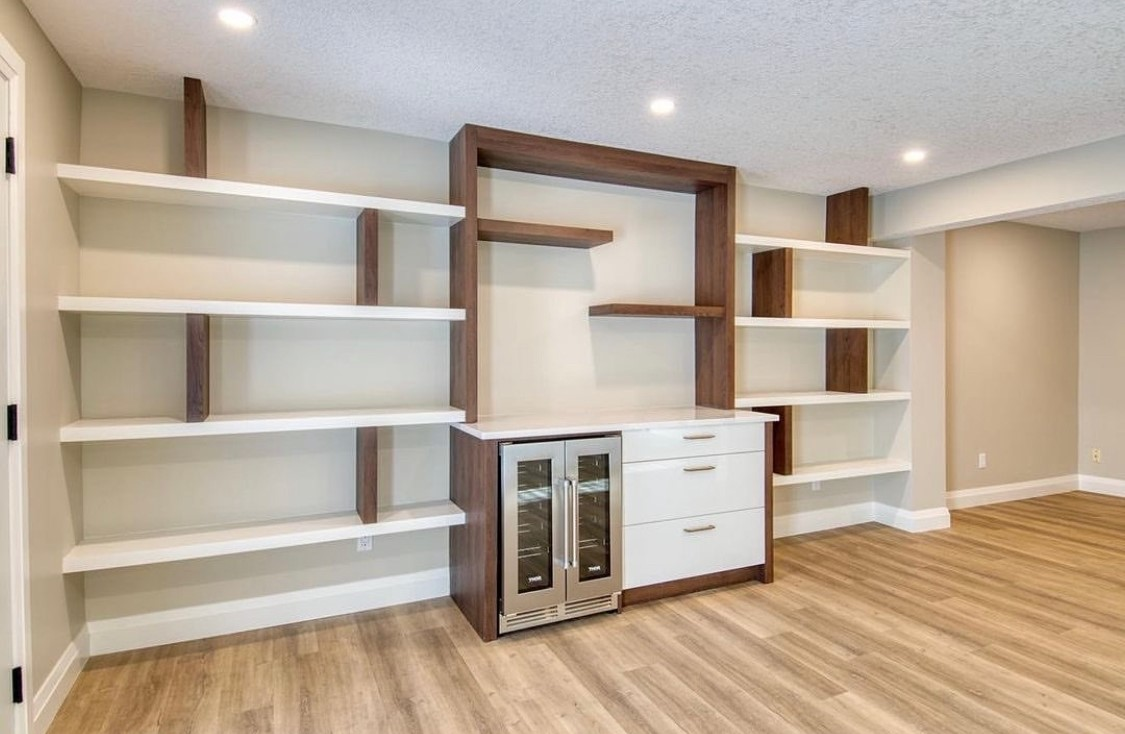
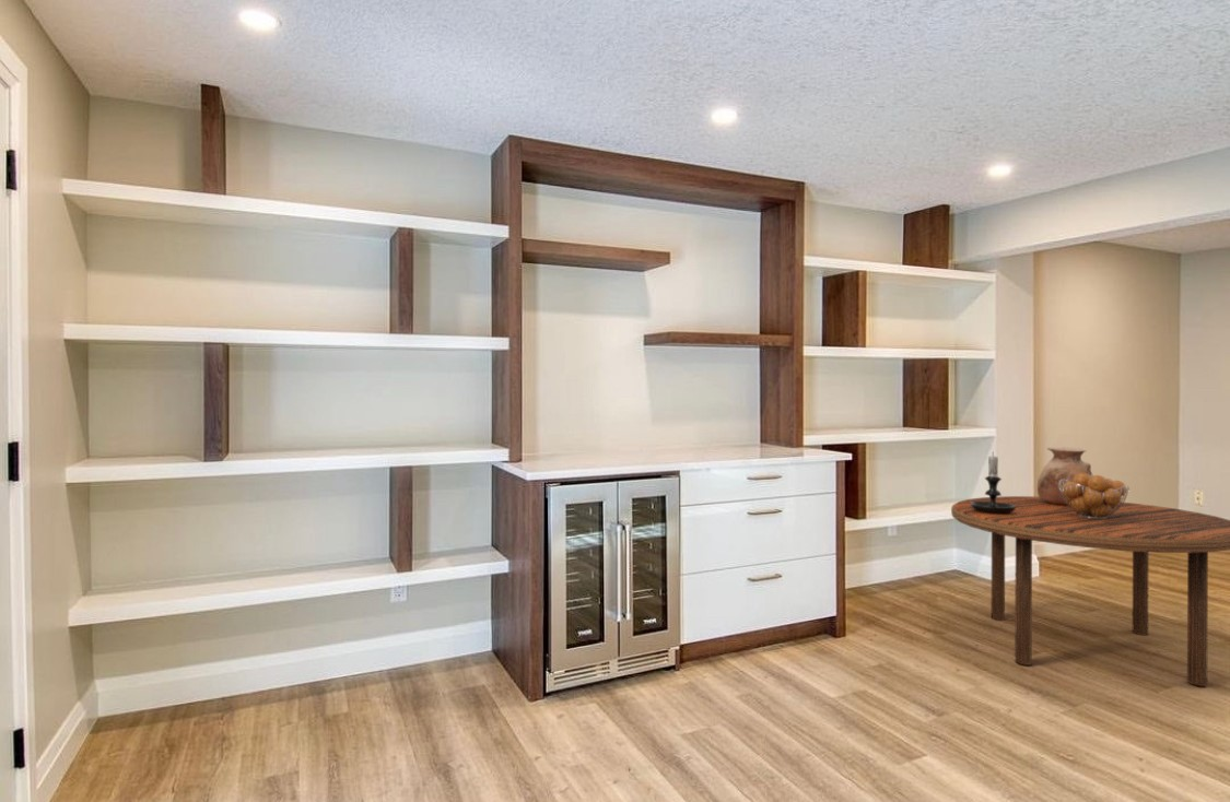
+ dining table [950,495,1230,687]
+ fruit basket [1058,473,1131,519]
+ candle holder [971,452,1016,514]
+ vase [1036,446,1094,505]
